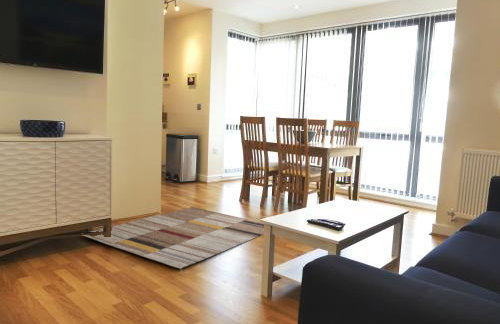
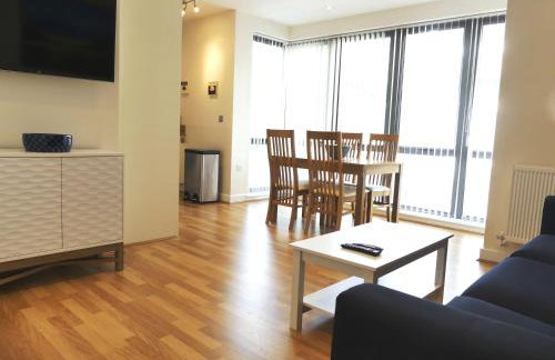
- rug [82,206,265,274]
